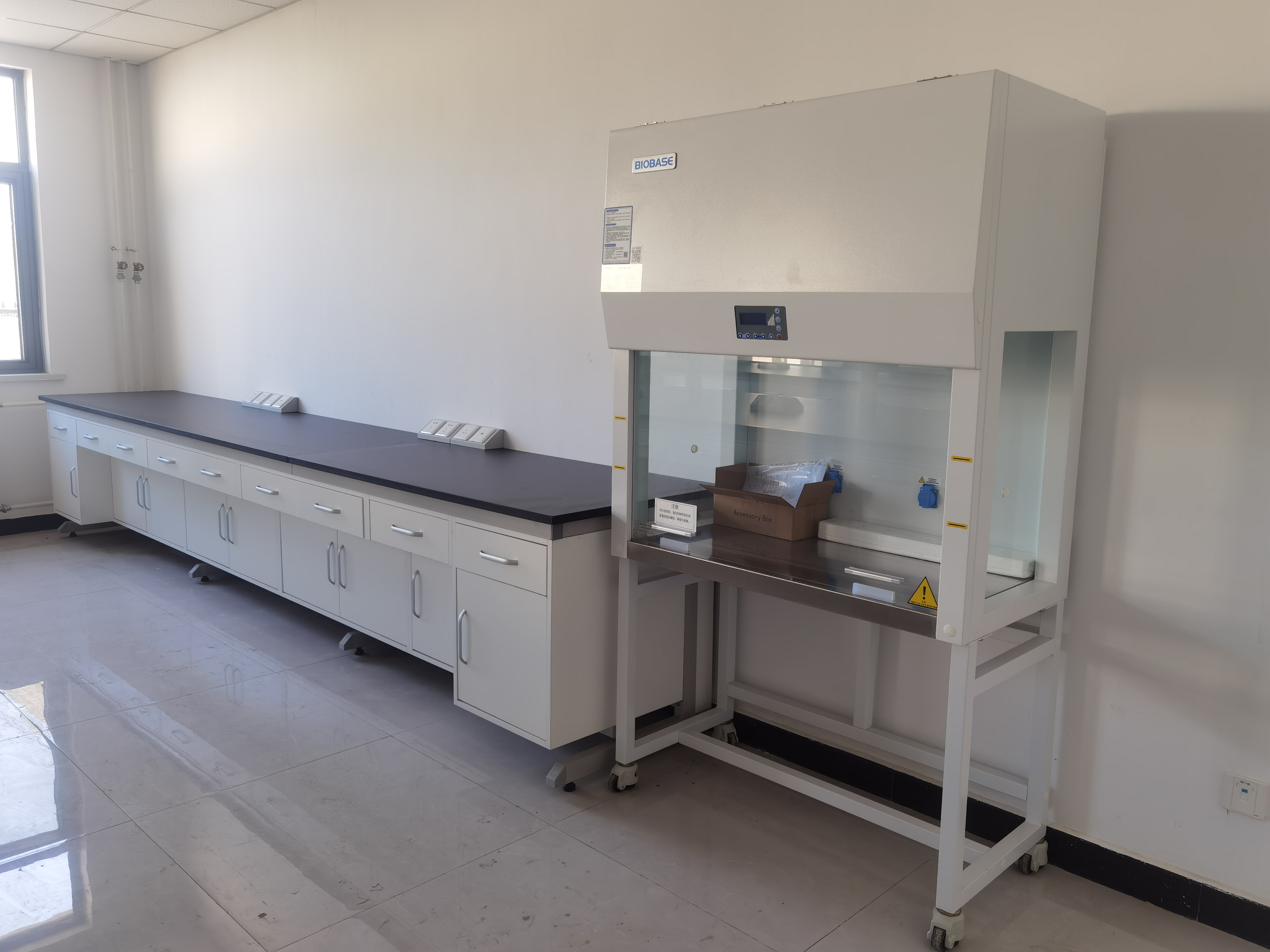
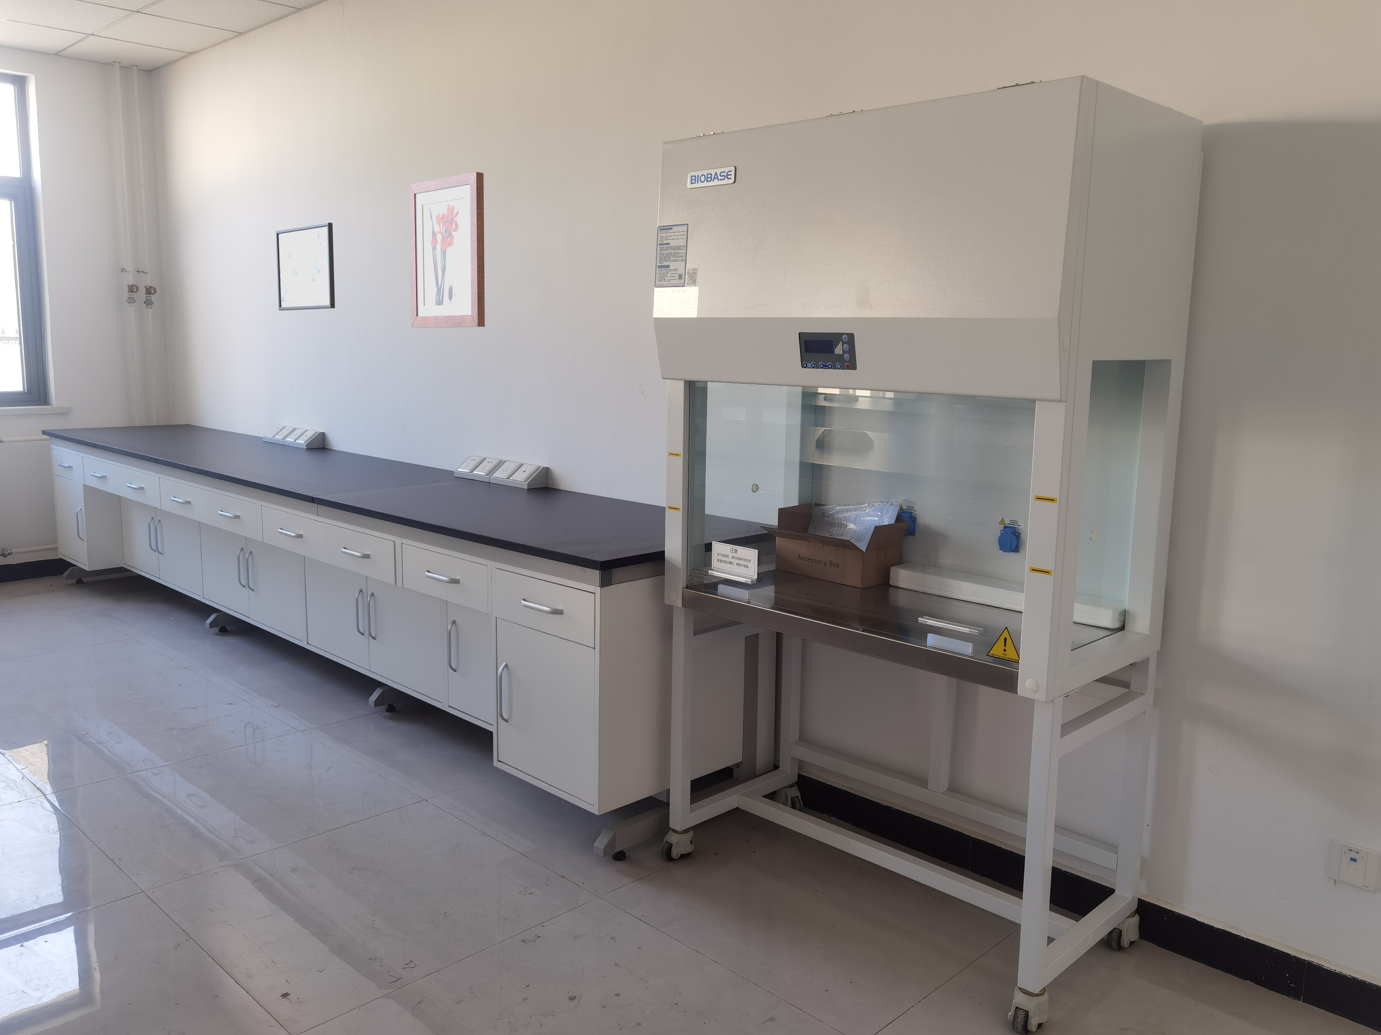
+ wall art [409,172,485,328]
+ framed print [275,222,336,311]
